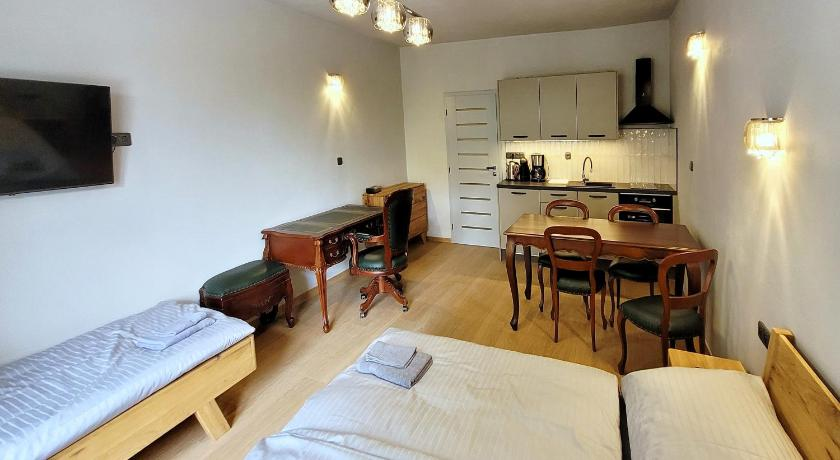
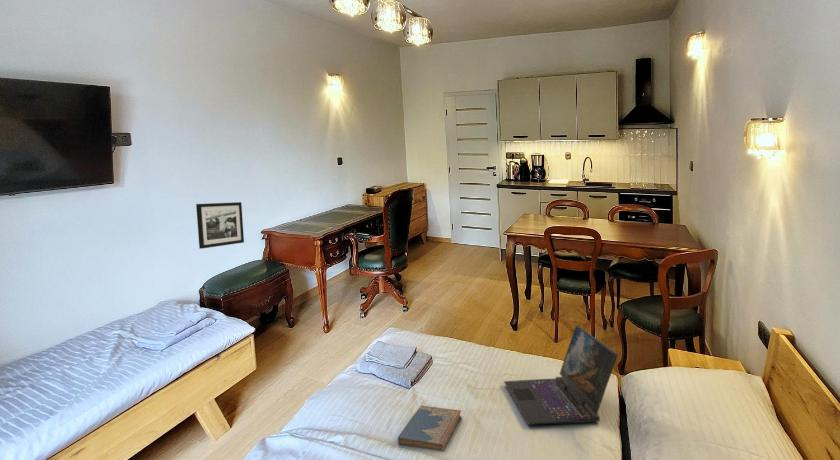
+ picture frame [195,201,245,250]
+ hardcover book [397,405,463,452]
+ laptop [503,324,619,426]
